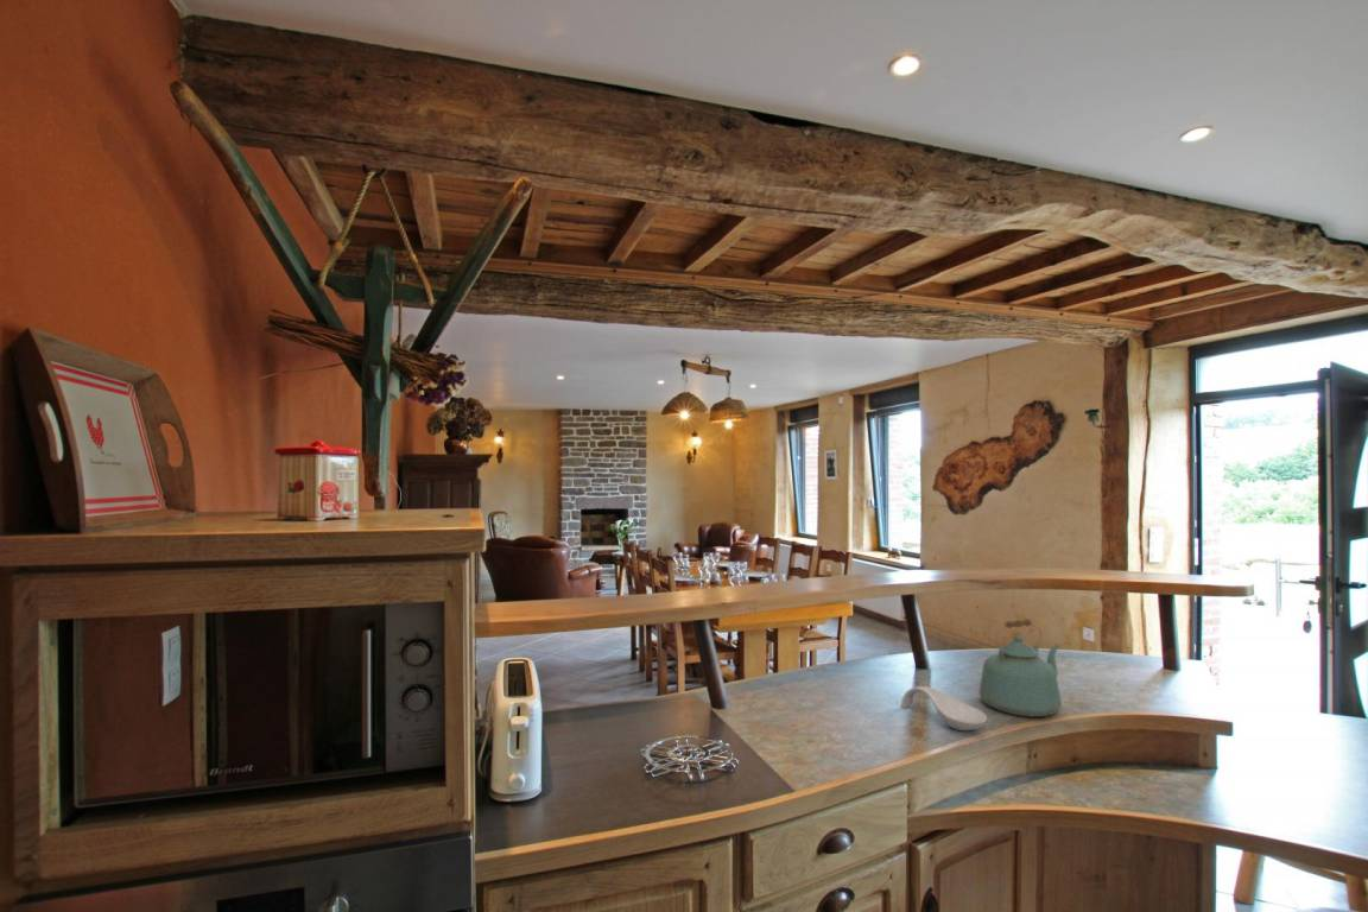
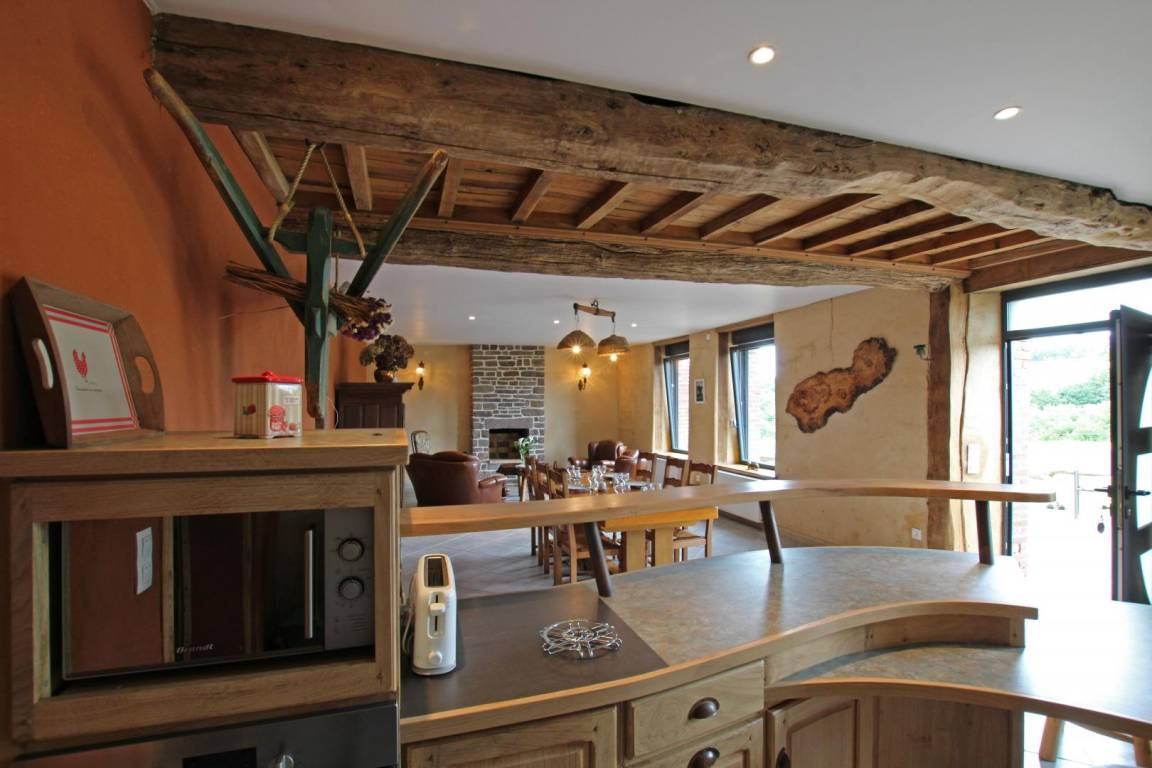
- spoon rest [900,685,988,732]
- kettle [977,618,1063,717]
